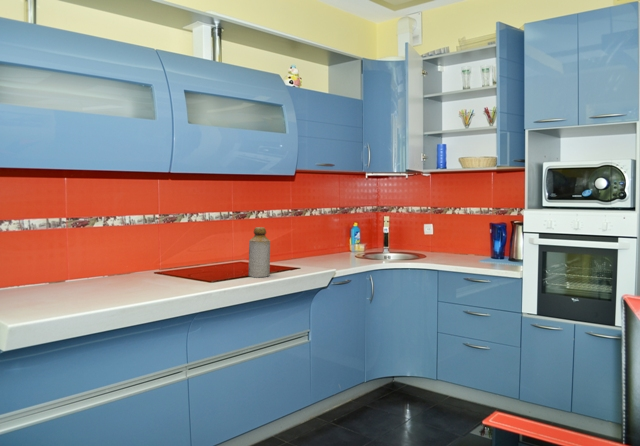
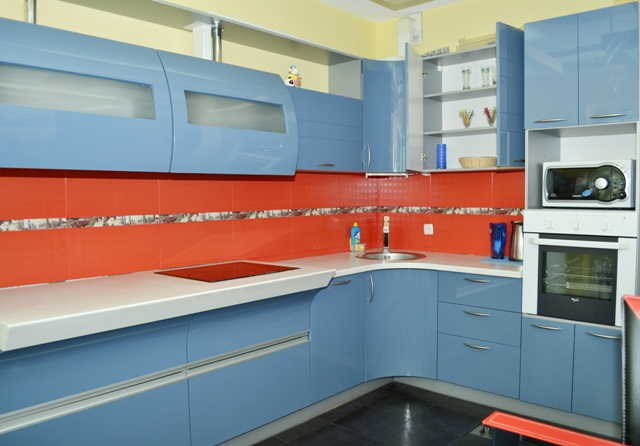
- bottle [248,226,271,278]
